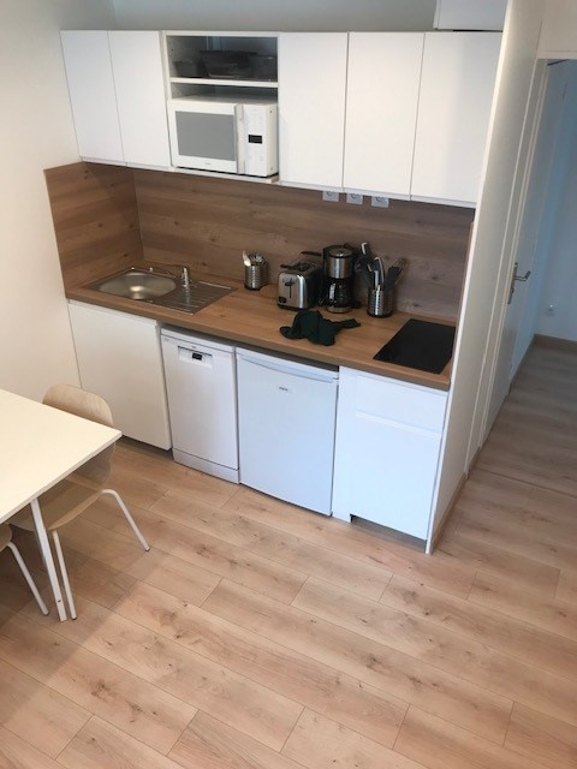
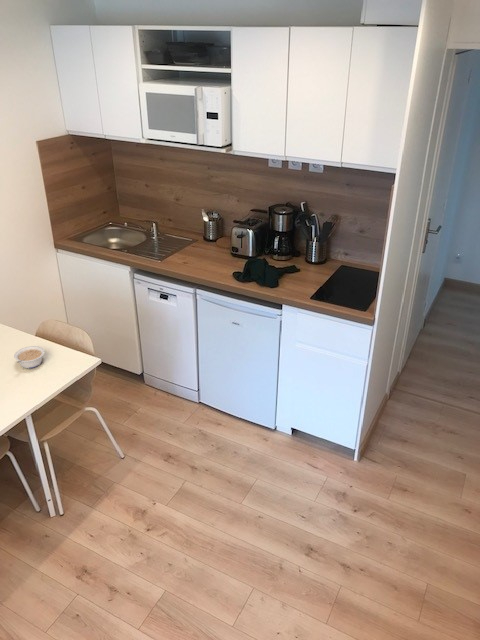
+ legume [13,345,45,369]
